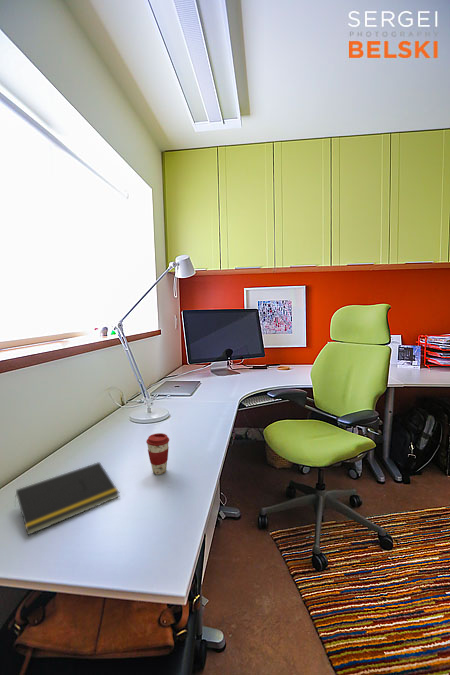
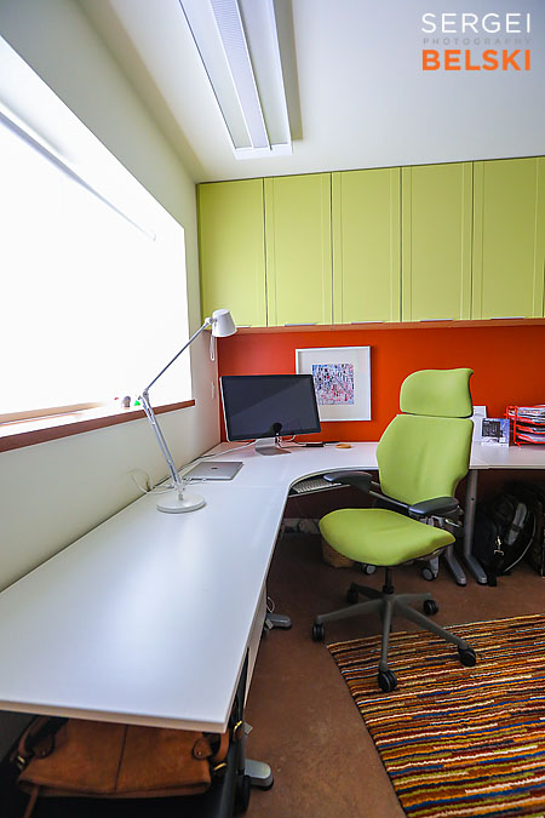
- notepad [14,461,120,536]
- coffee cup [145,432,170,476]
